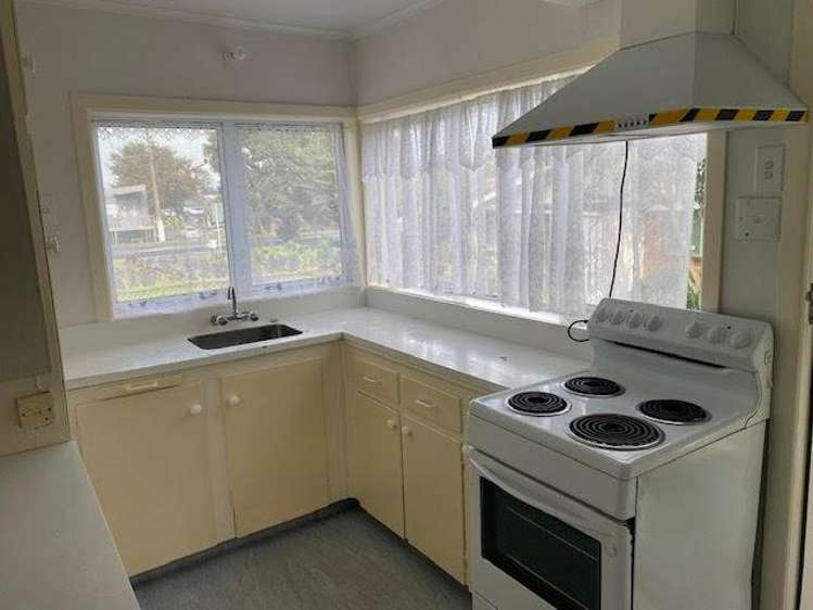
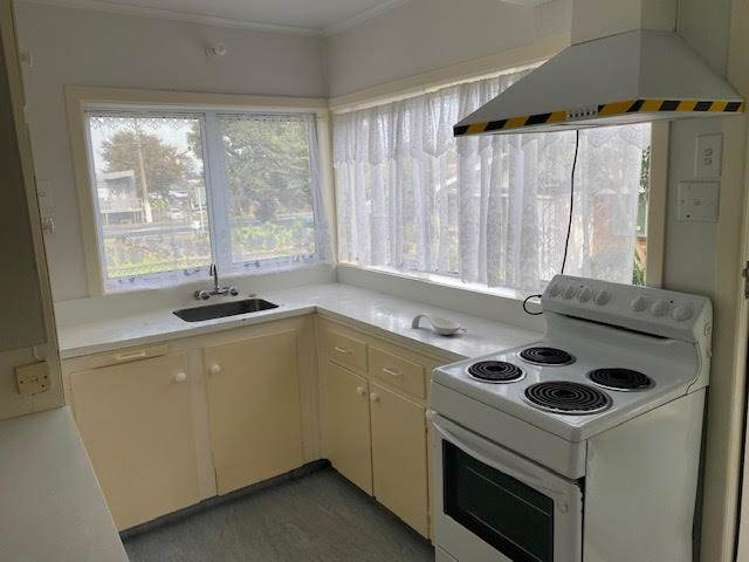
+ spoon rest [410,312,462,336]
